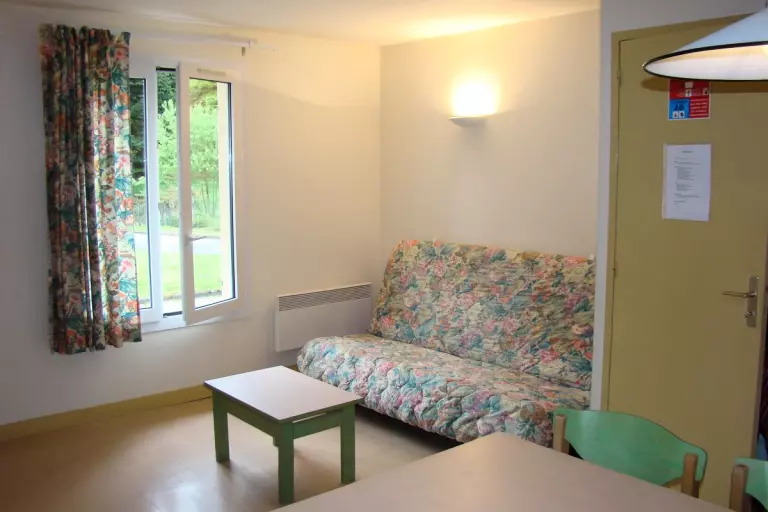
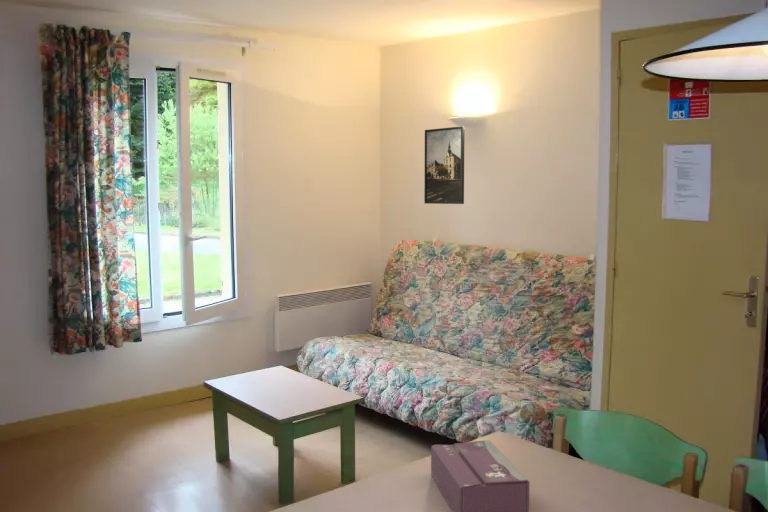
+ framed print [423,125,466,205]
+ tissue box [430,439,530,512]
